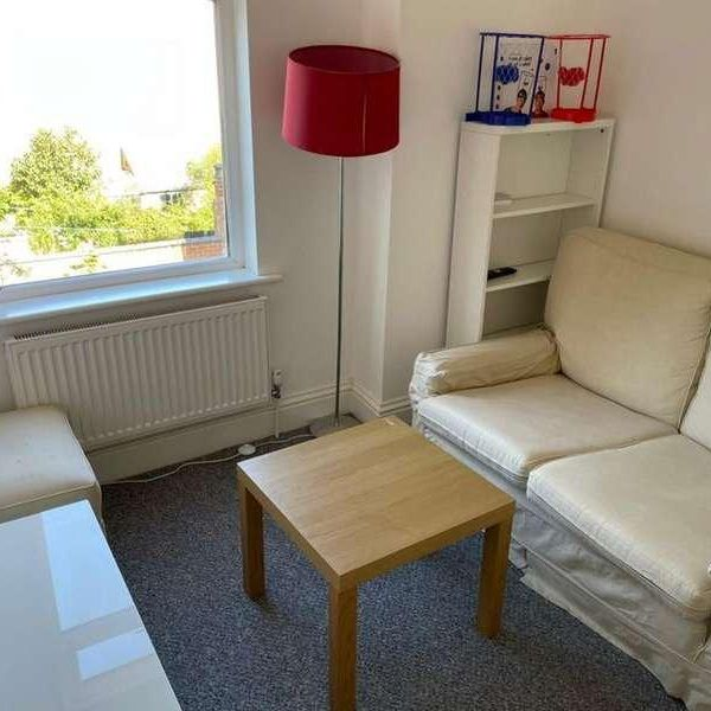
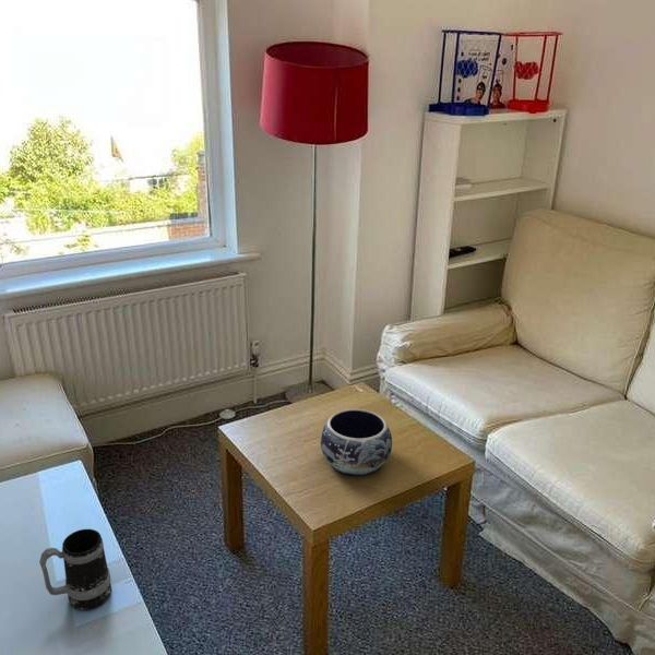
+ mug [38,528,112,611]
+ decorative bowl [320,408,393,476]
